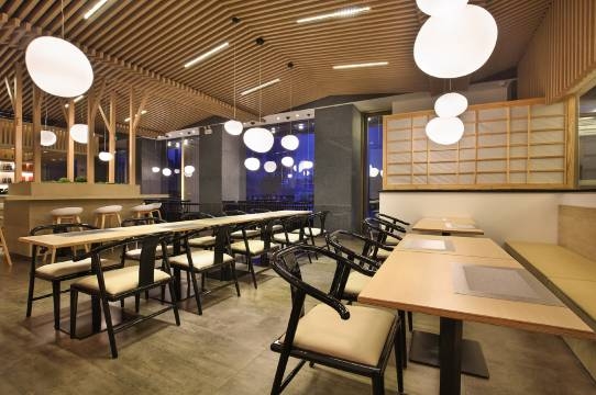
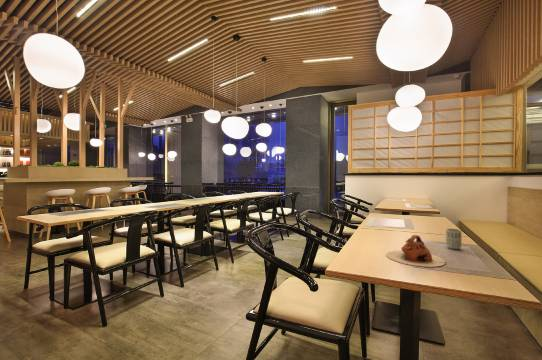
+ cup [445,228,463,250]
+ teapot [385,234,447,268]
